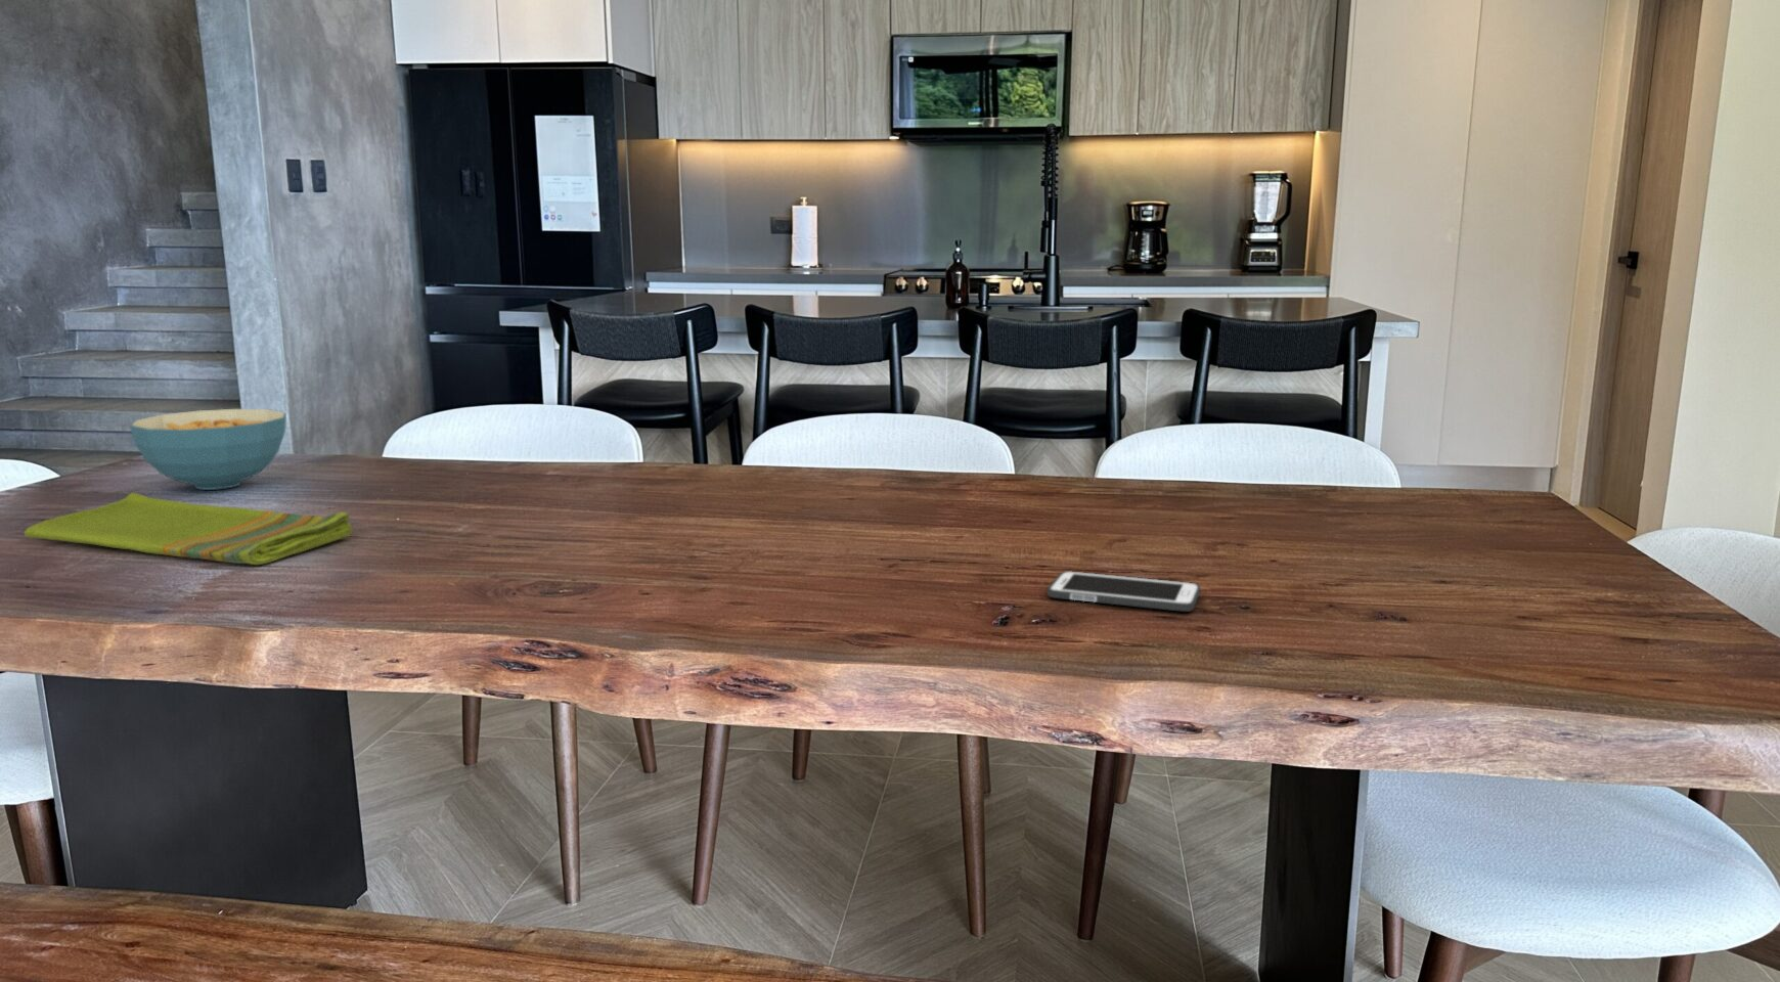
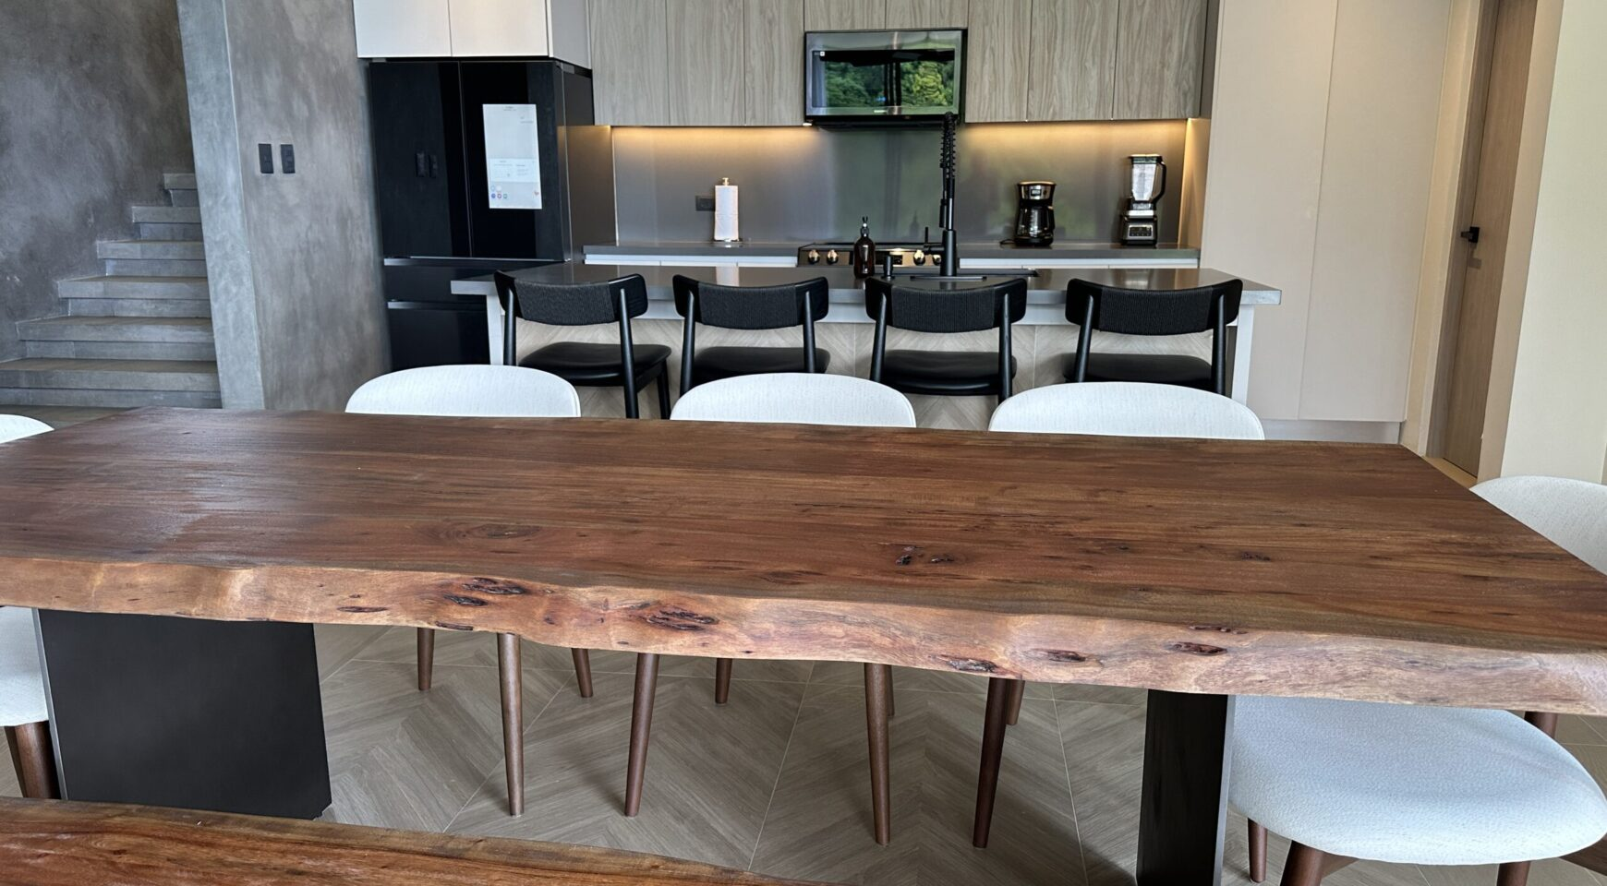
- cereal bowl [129,408,288,491]
- dish towel [23,491,353,566]
- cell phone [1046,570,1201,613]
